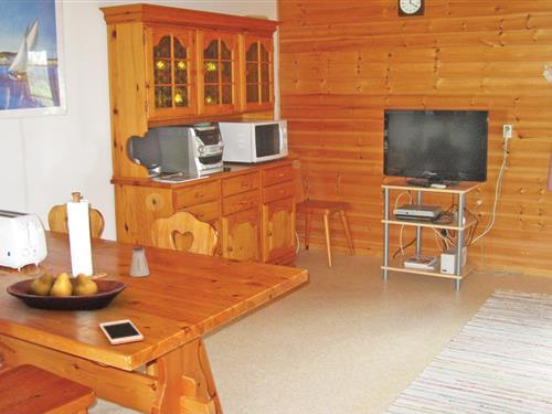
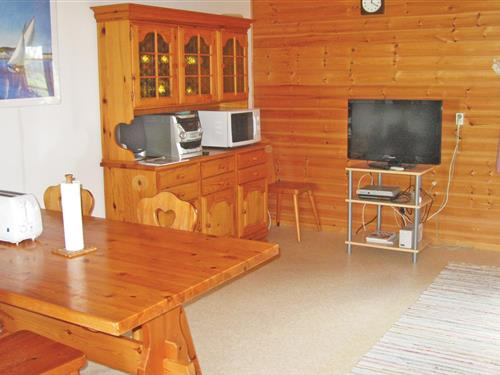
- cell phone [98,319,145,346]
- fruit bowl [6,272,128,311]
- saltshaker [128,246,150,278]
